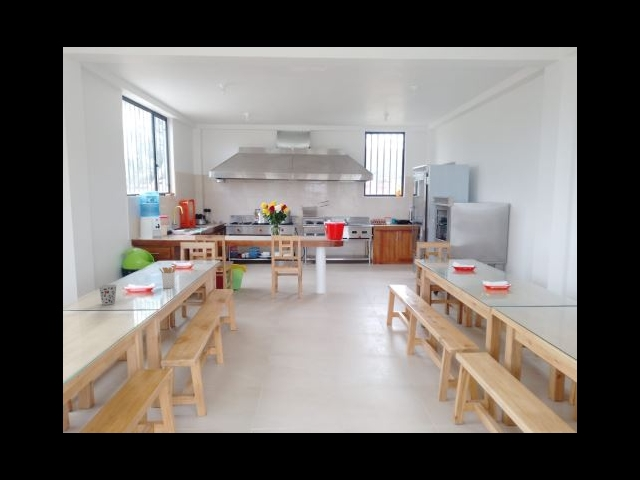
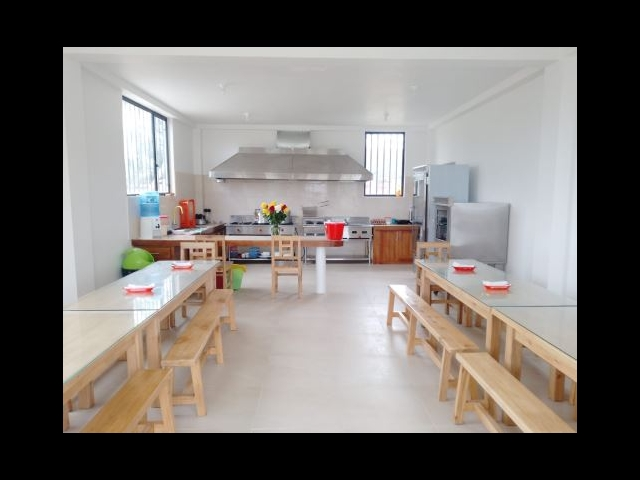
- cup [98,283,118,306]
- utensil holder [158,264,177,290]
